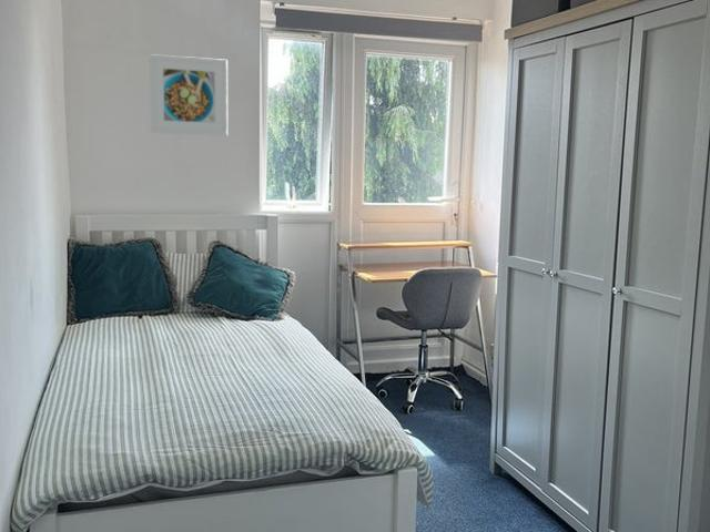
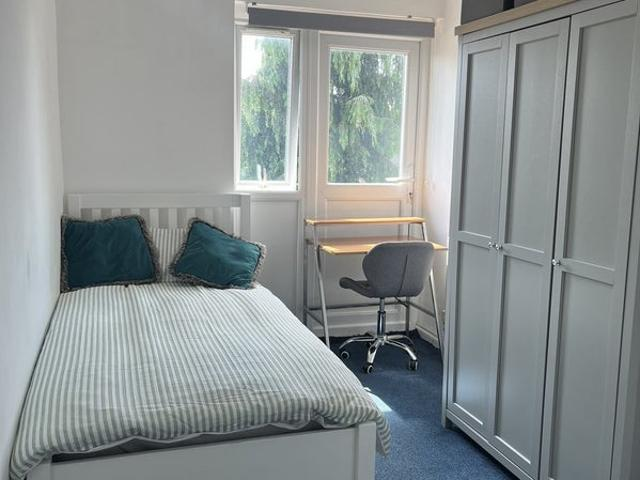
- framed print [149,53,229,137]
